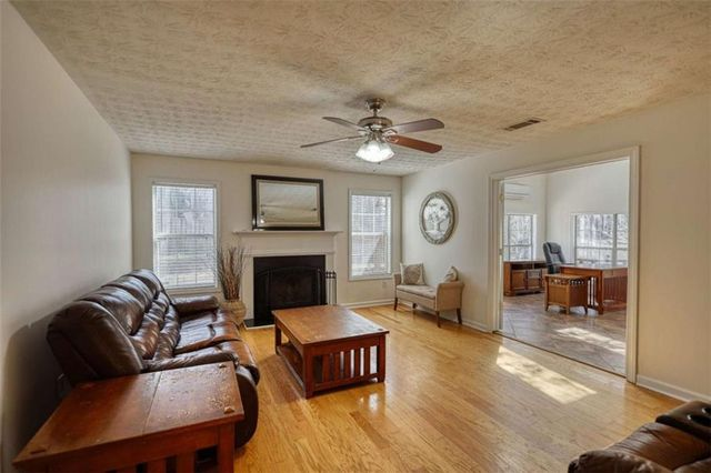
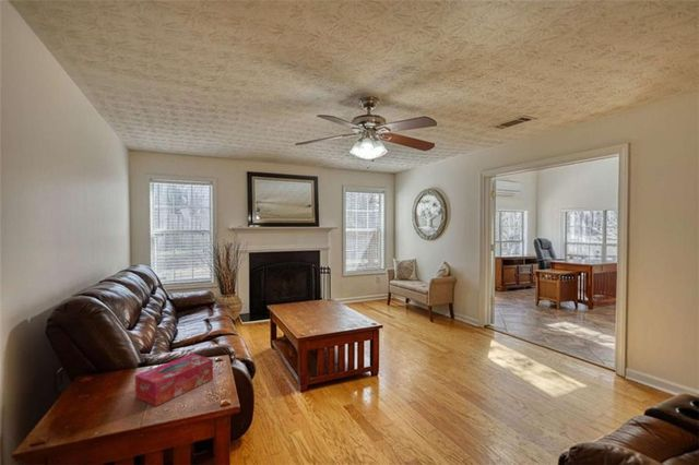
+ tissue box [134,353,214,407]
